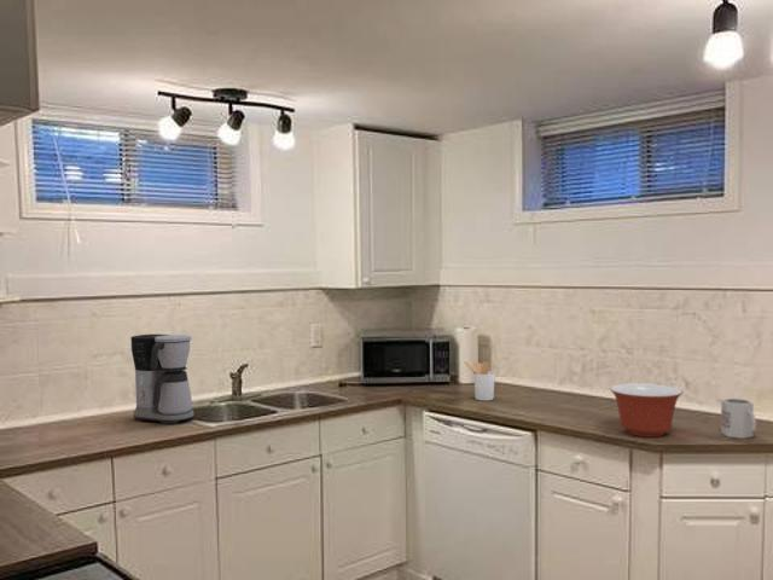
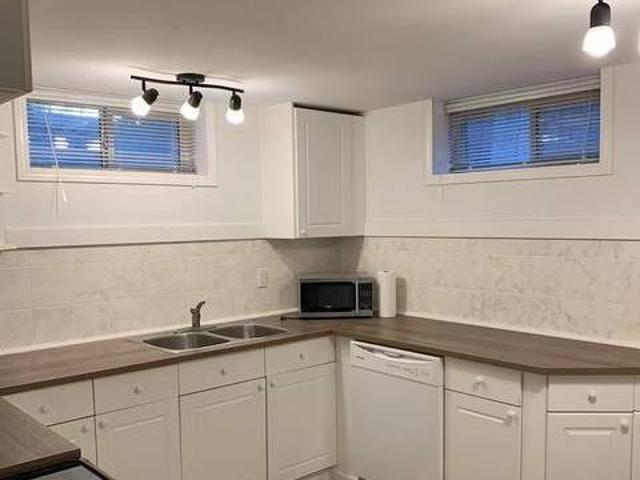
- coffee maker [129,334,196,425]
- mixing bowl [609,382,684,439]
- utensil holder [463,360,496,401]
- mug [720,398,757,440]
